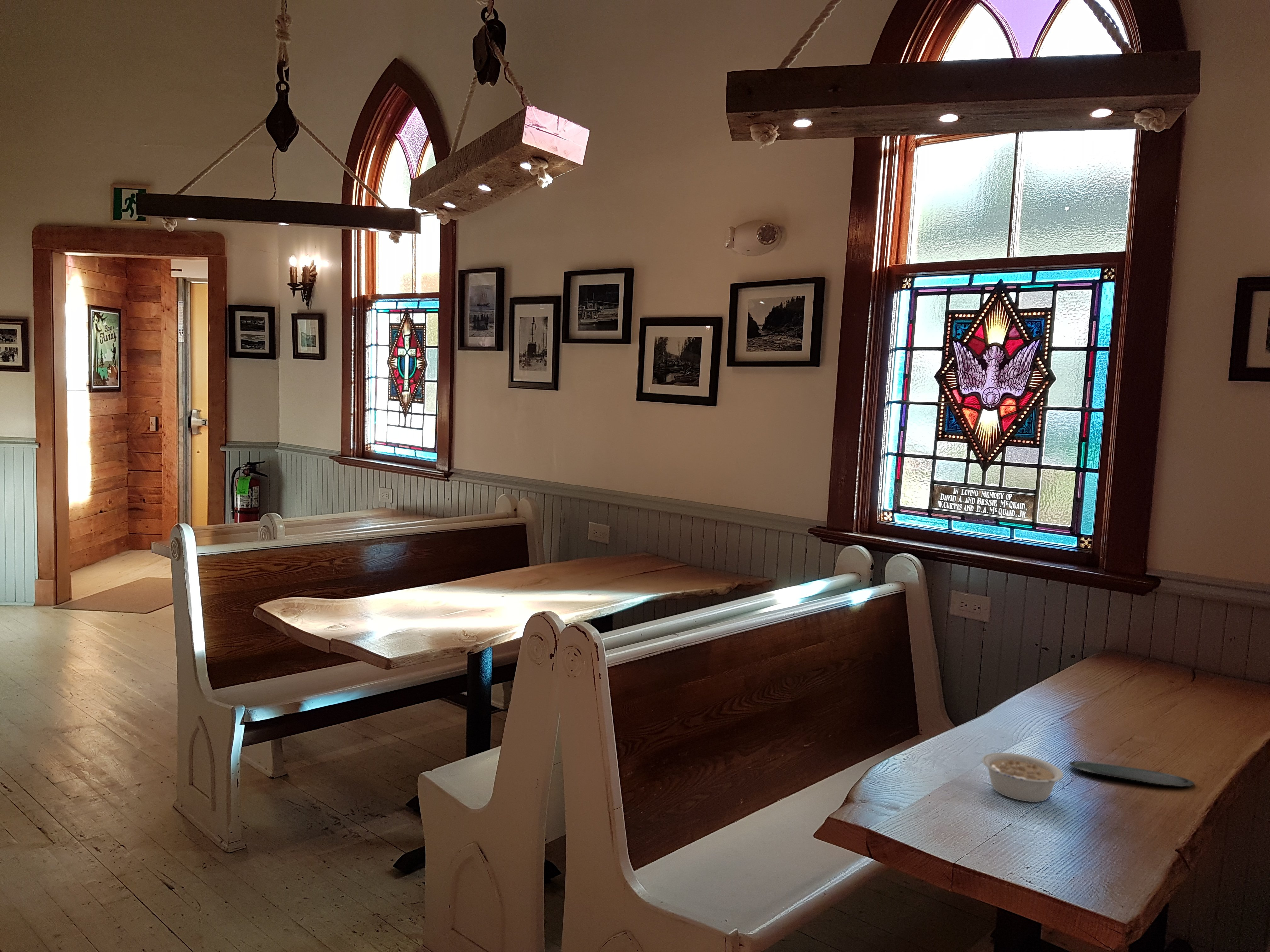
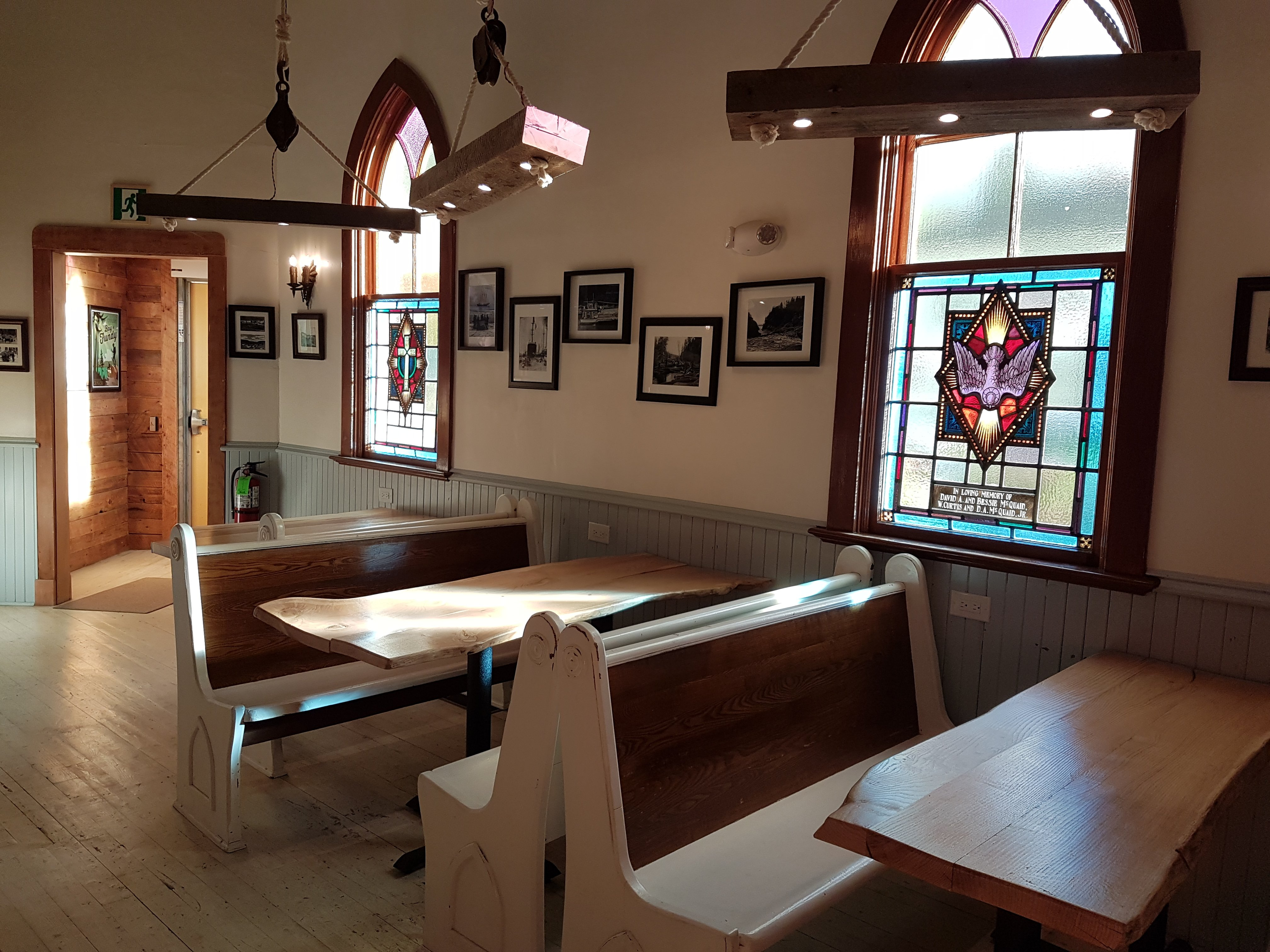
- oval tray [1068,761,1195,786]
- legume [981,752,1067,802]
